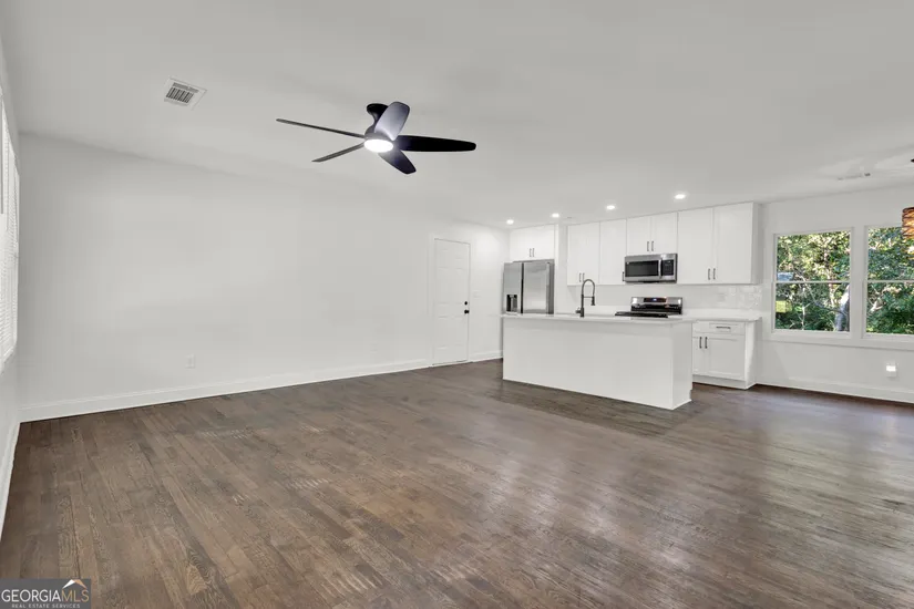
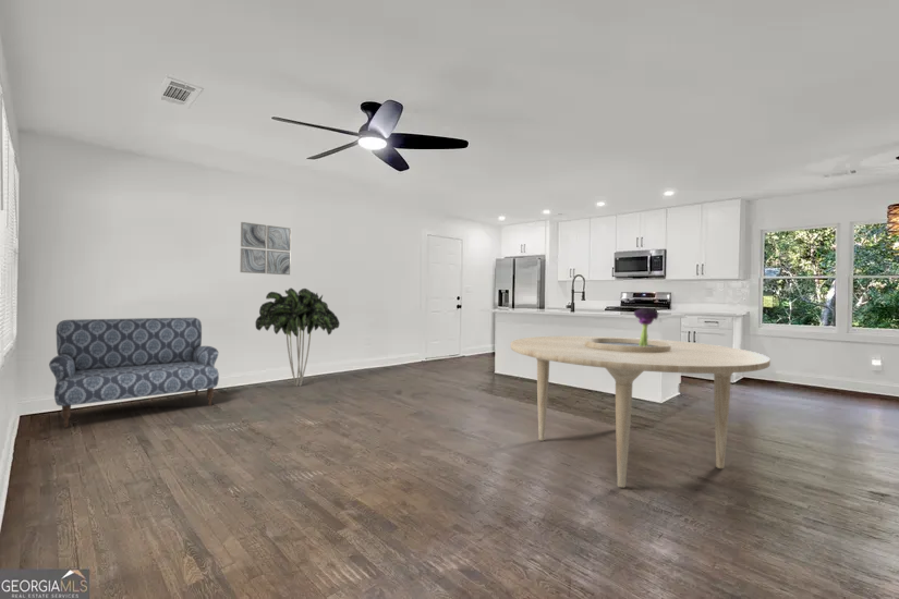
+ sofa [48,317,220,429]
+ wall art [239,221,292,276]
+ indoor plant [255,288,341,388]
+ dining table [510,335,772,489]
+ bouquet [633,306,660,346]
